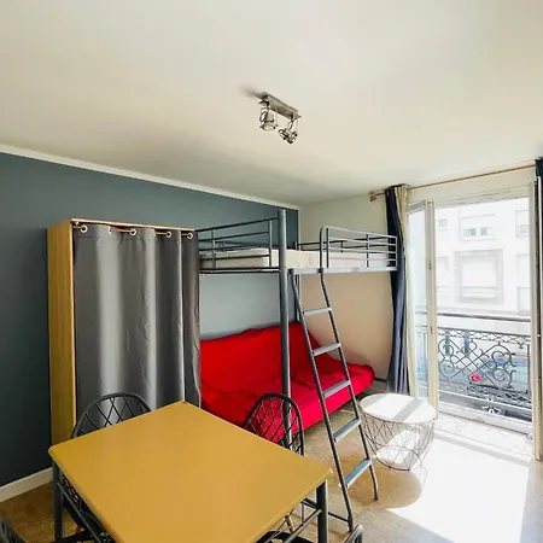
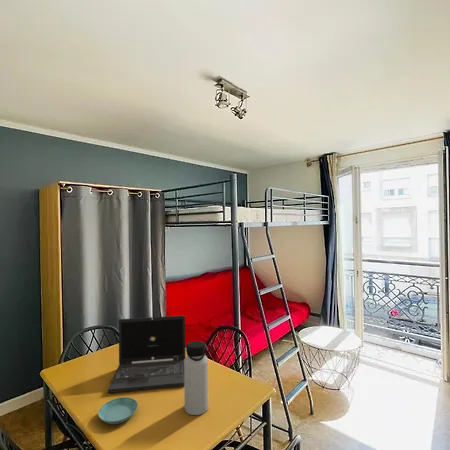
+ water bottle [183,340,209,416]
+ laptop [106,315,186,394]
+ saucer [97,396,139,425]
